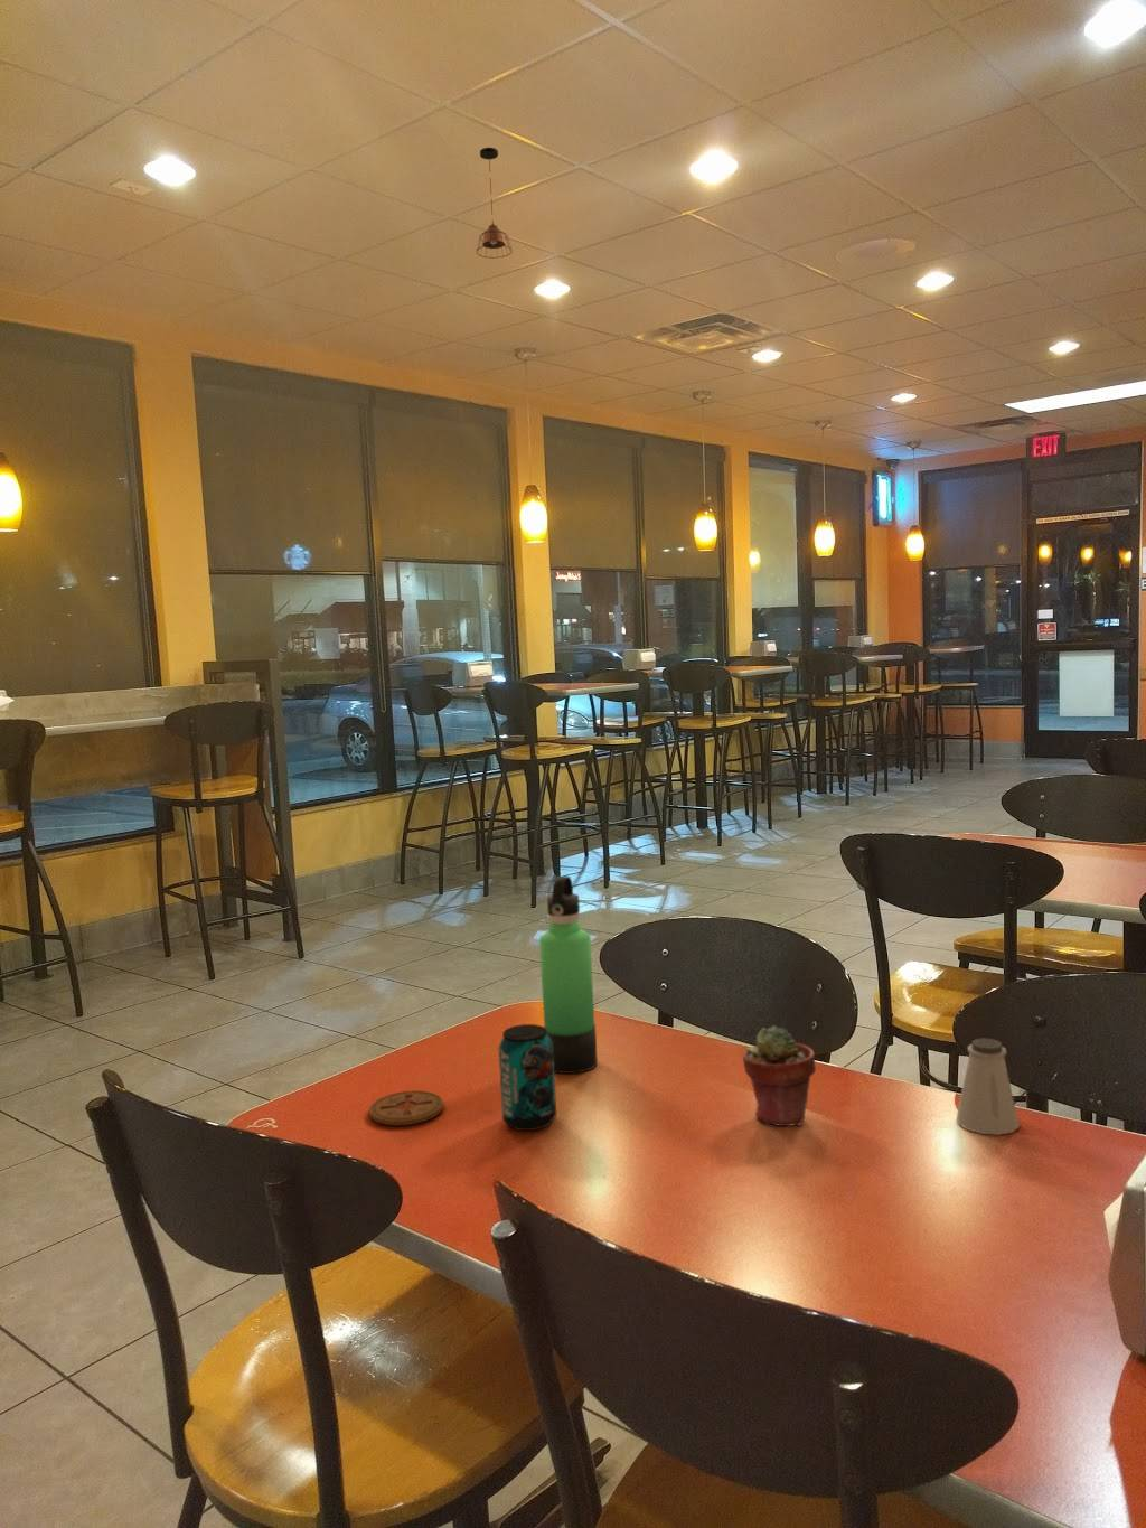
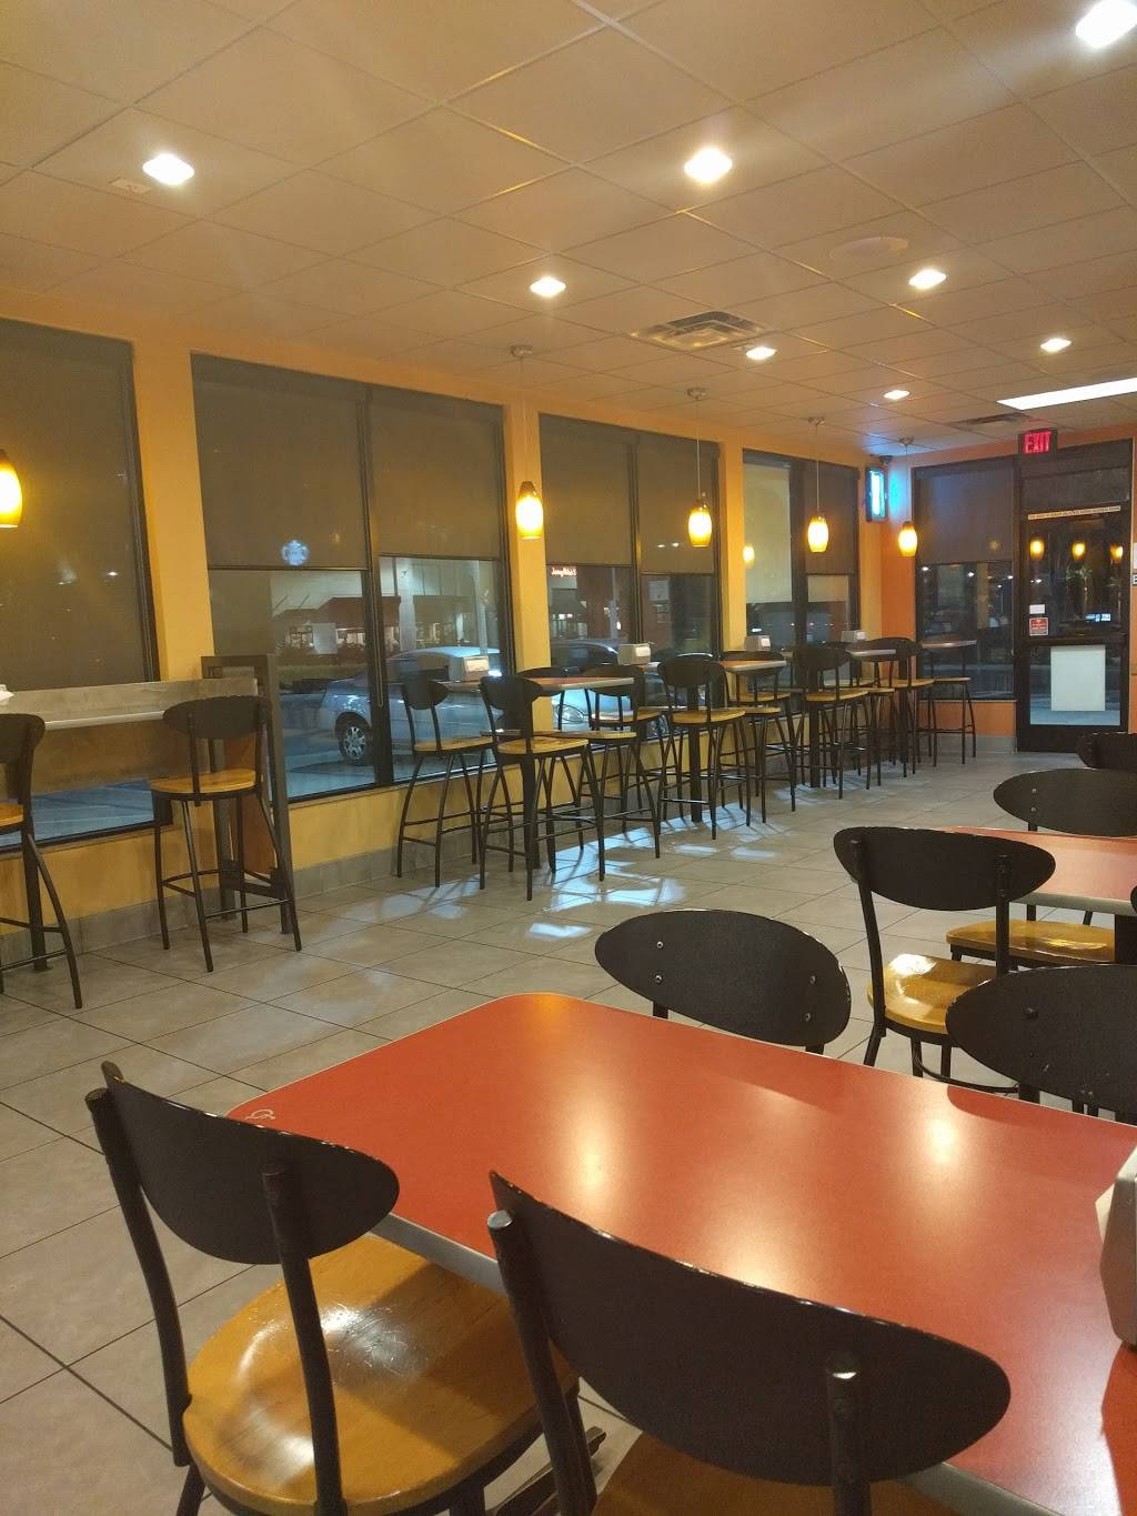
- beverage can [498,1023,557,1132]
- coaster [368,1090,444,1126]
- pendant light [475,147,514,260]
- potted succulent [742,1025,817,1127]
- thermos bottle [538,875,598,1074]
- saltshaker [956,1038,1021,1137]
